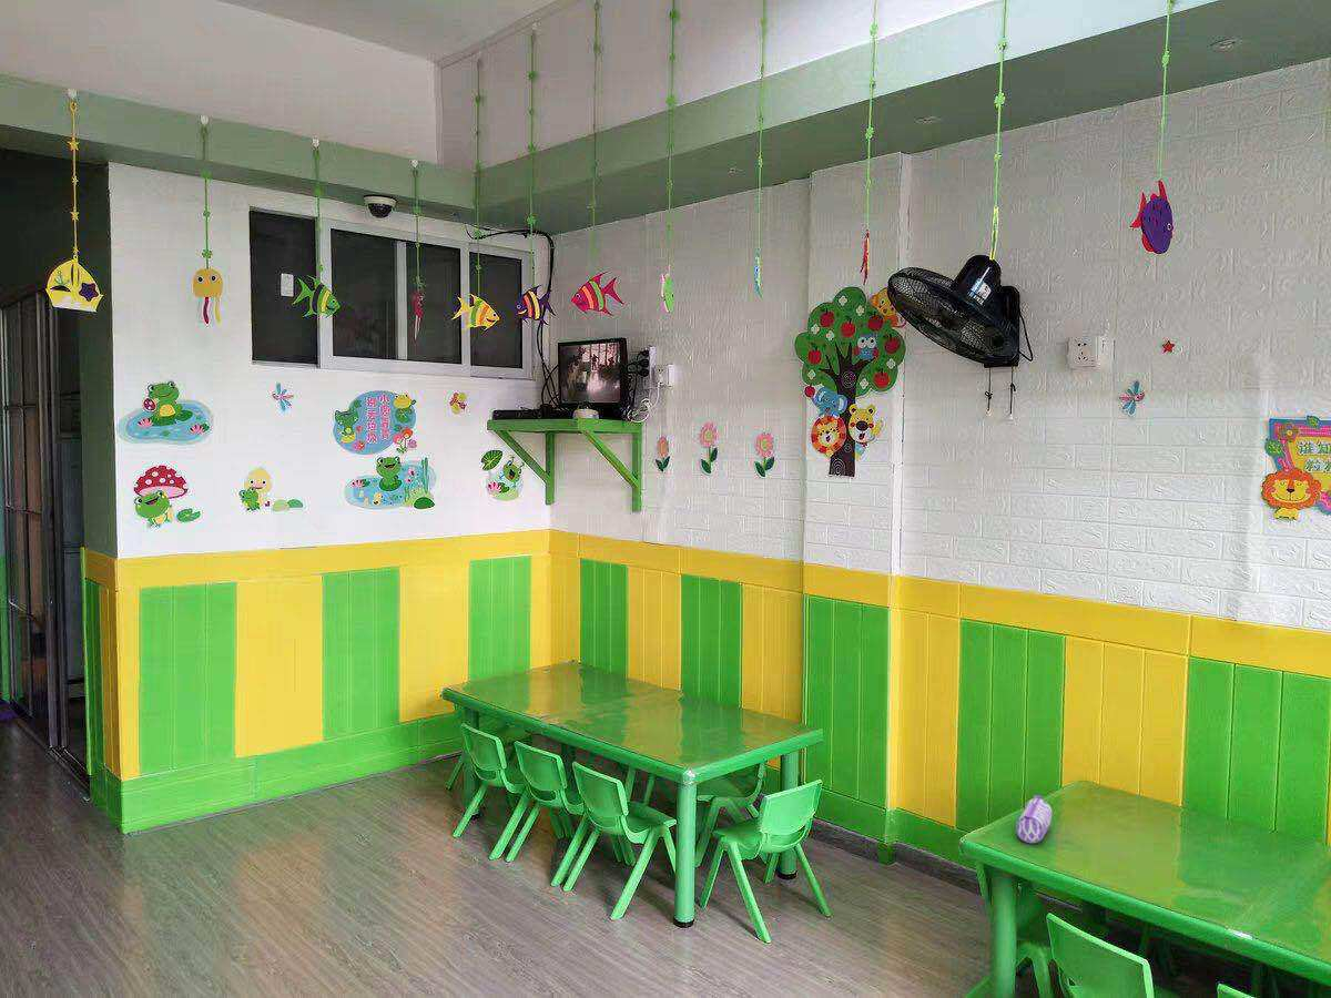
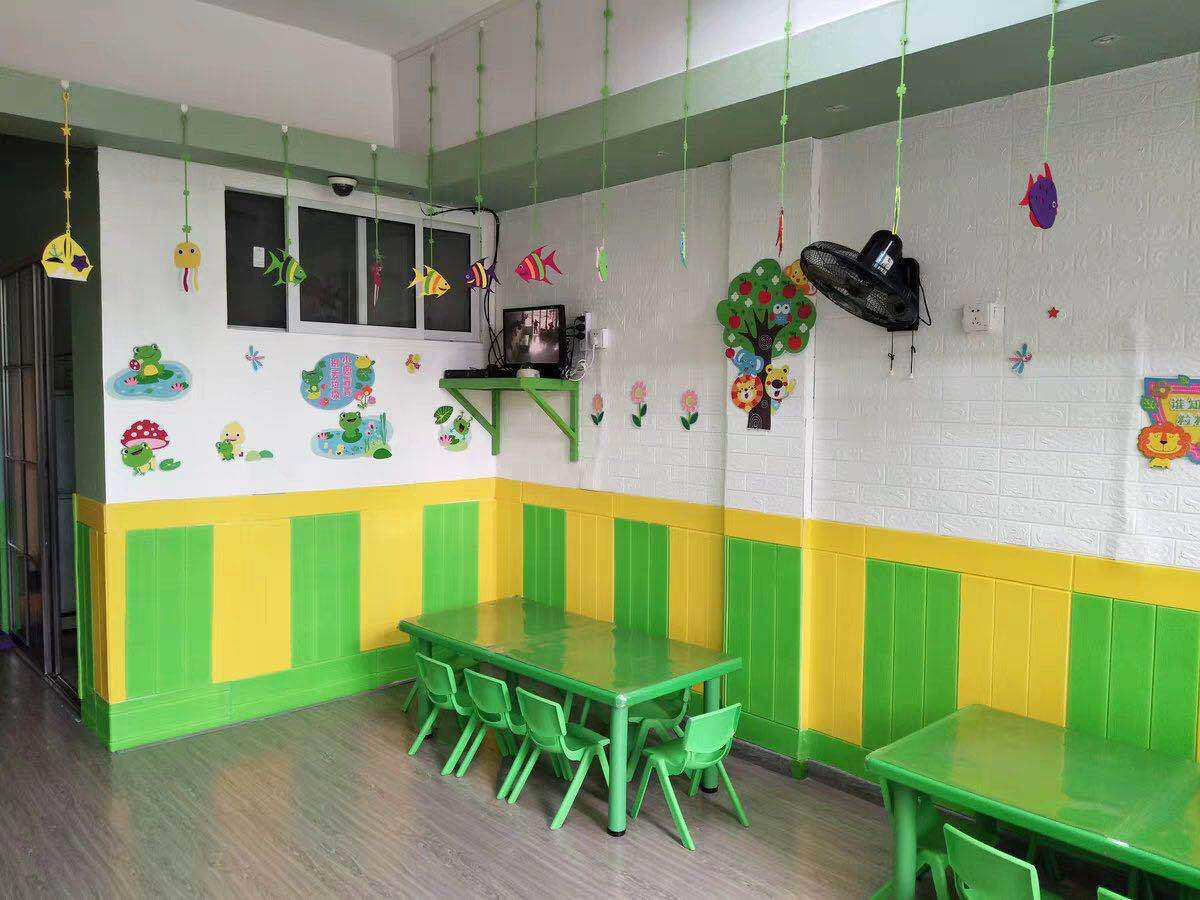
- pencil case [1015,795,1054,844]
